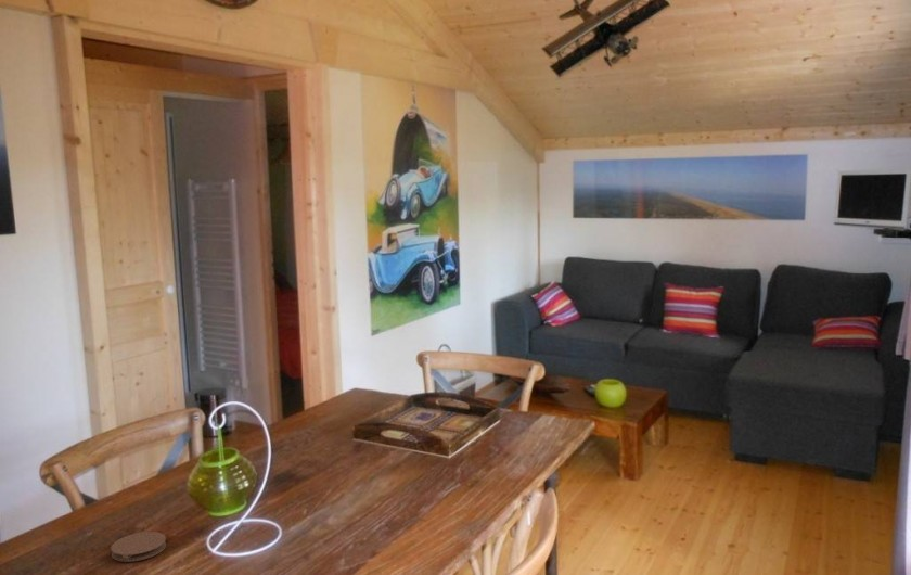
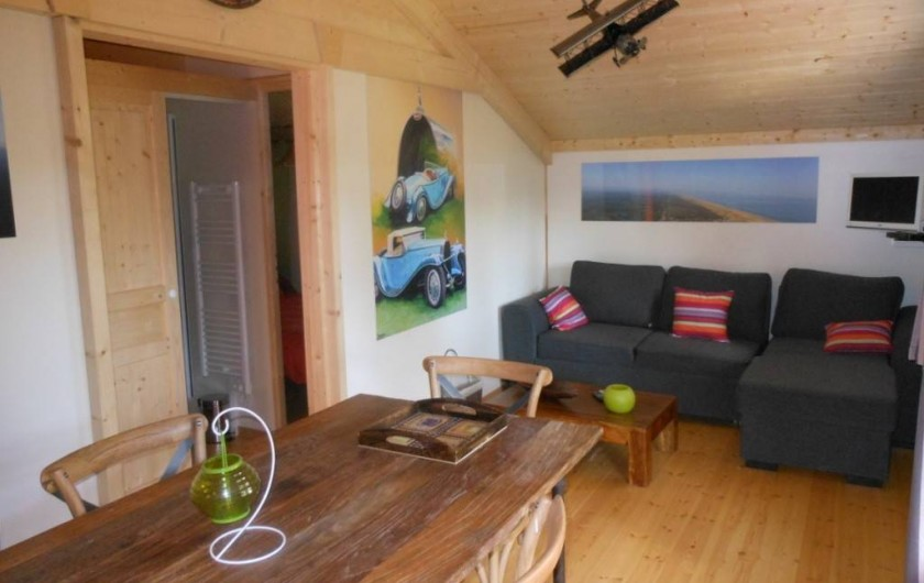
- coaster [110,531,167,563]
